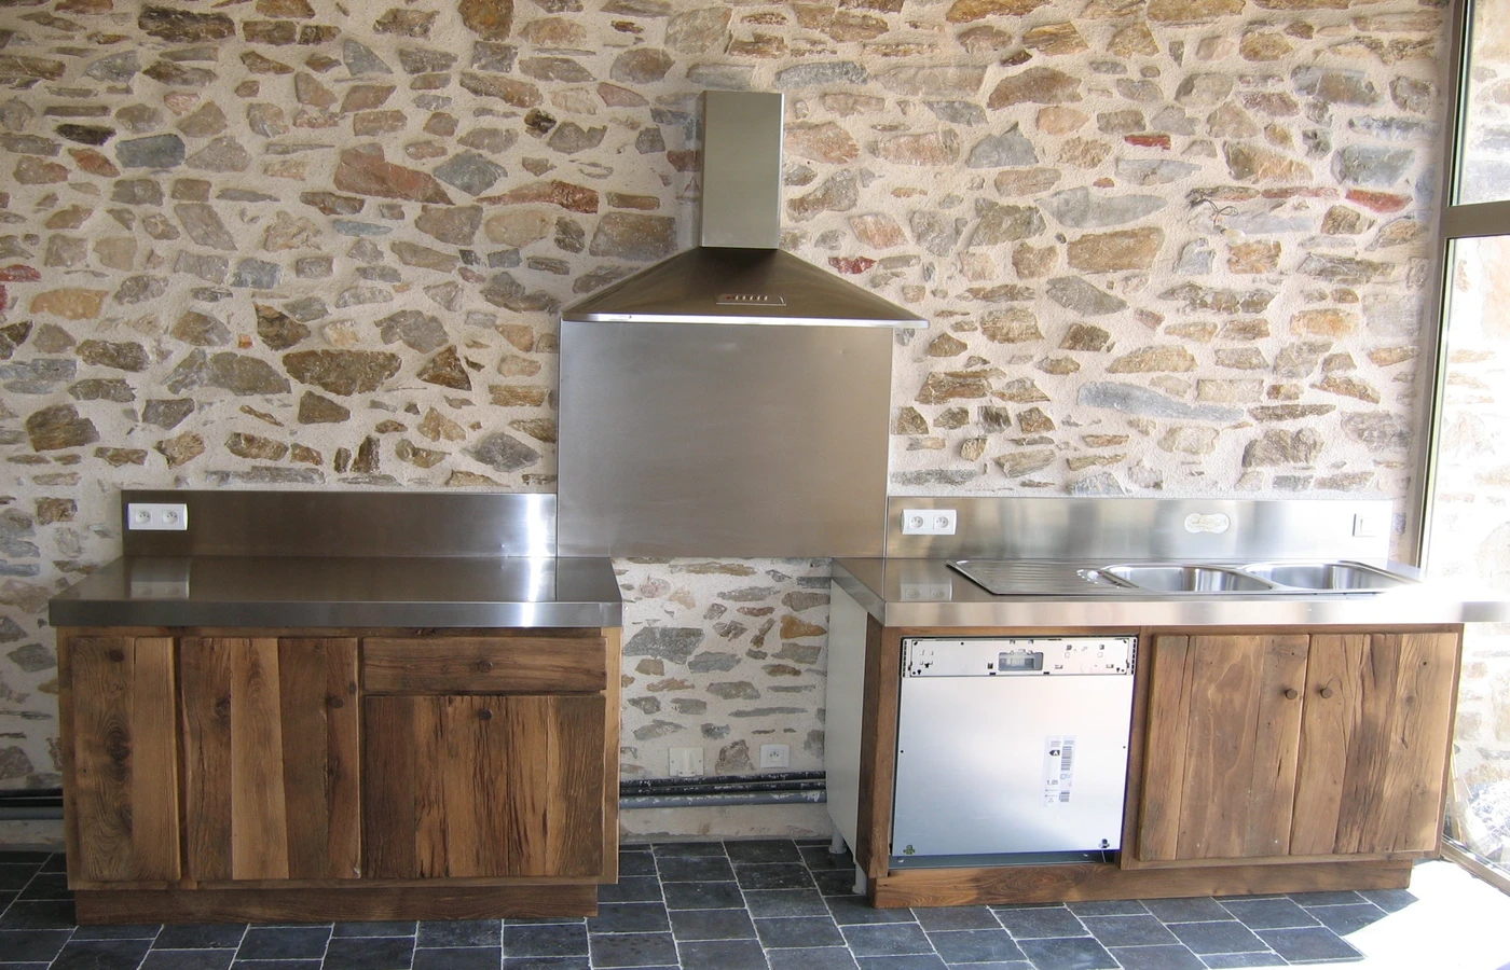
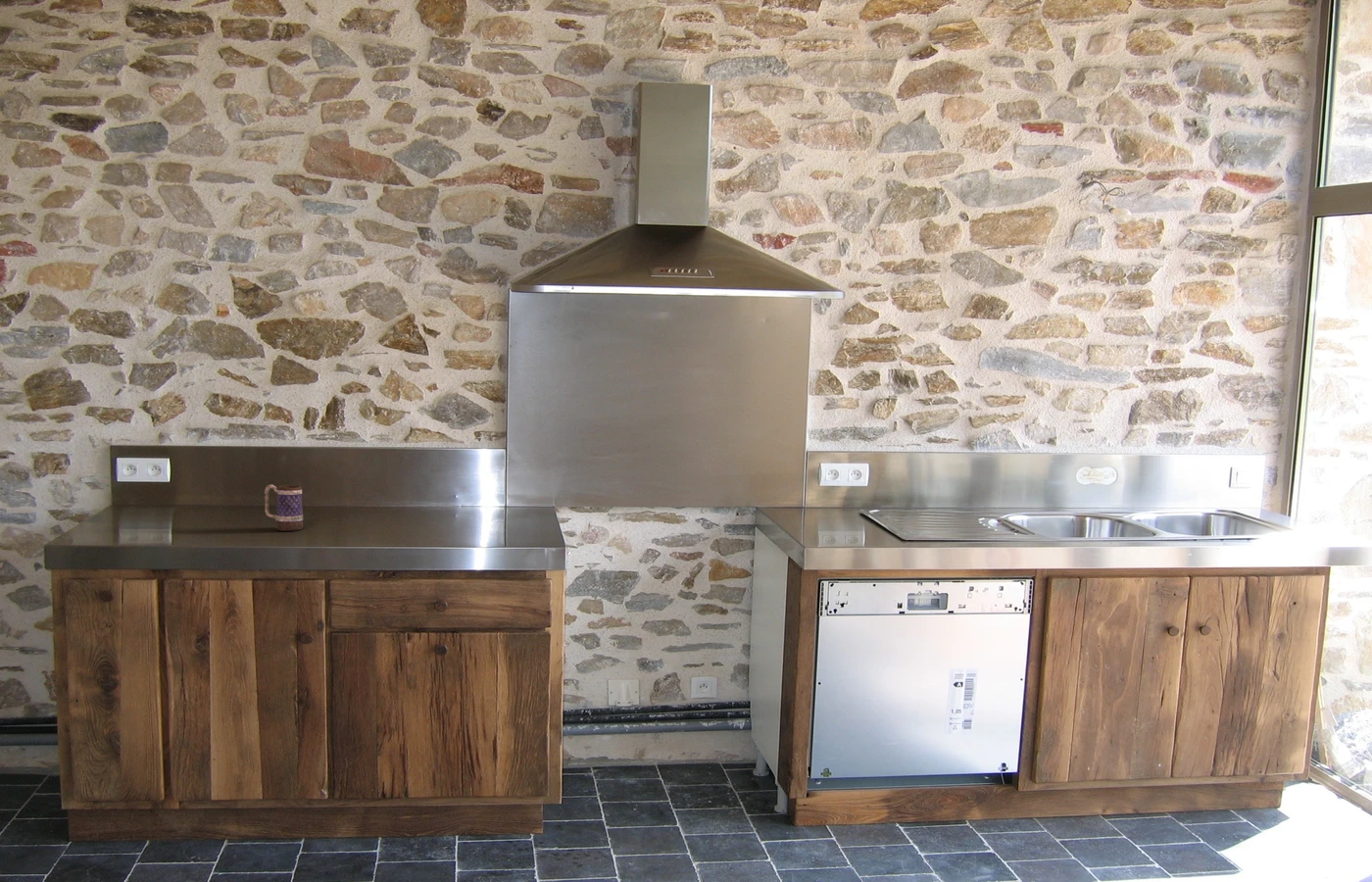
+ mug [264,483,304,532]
